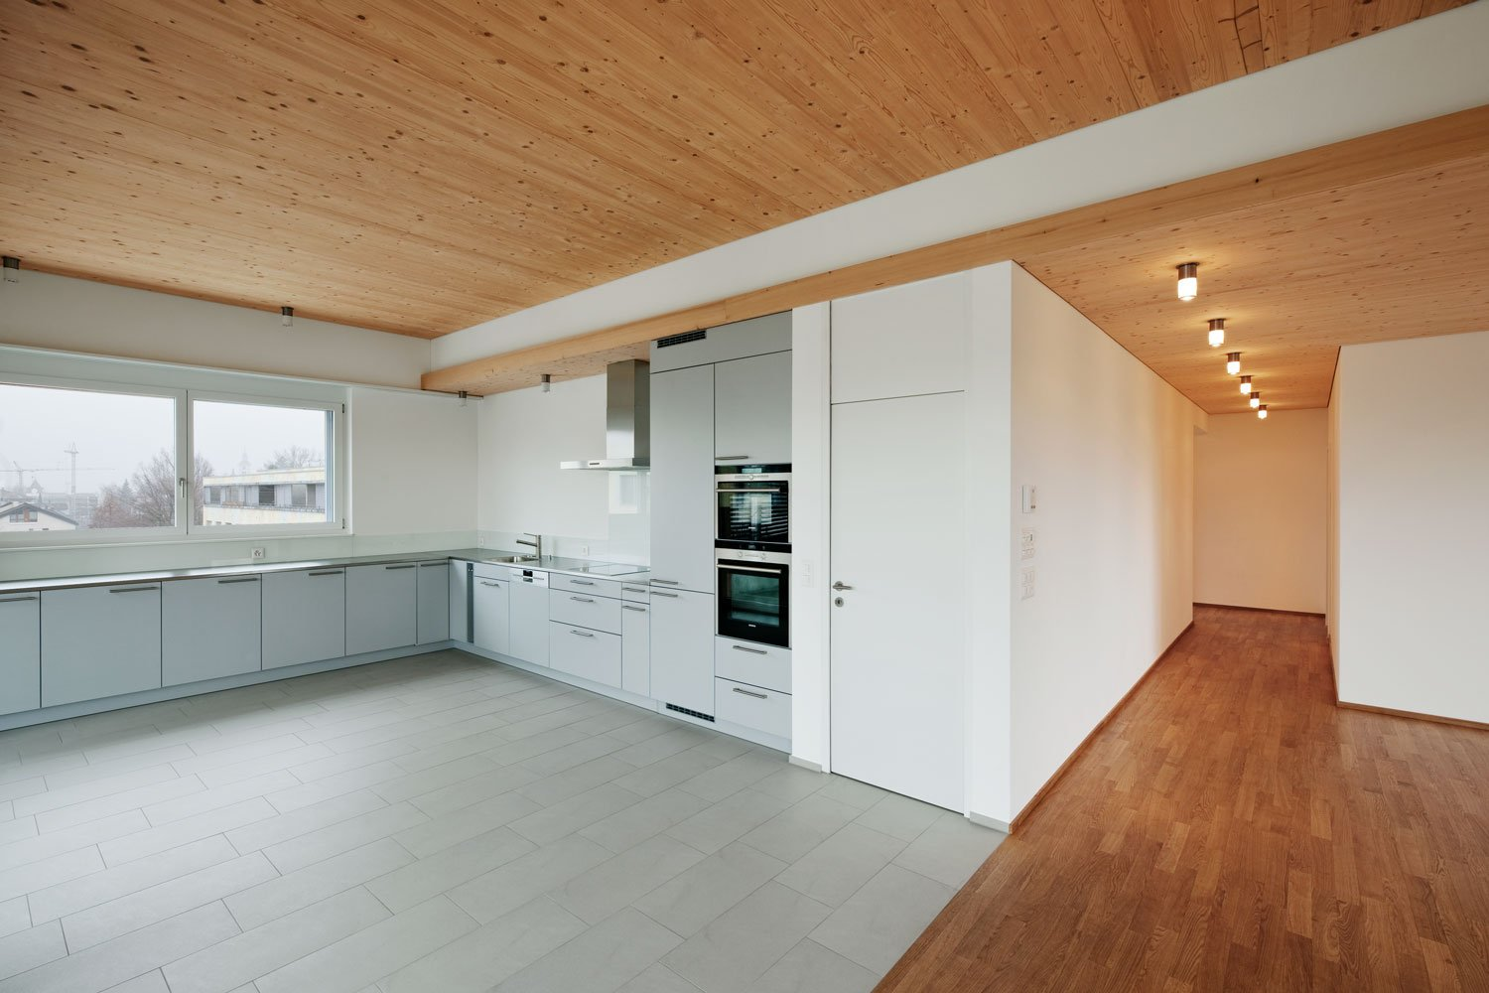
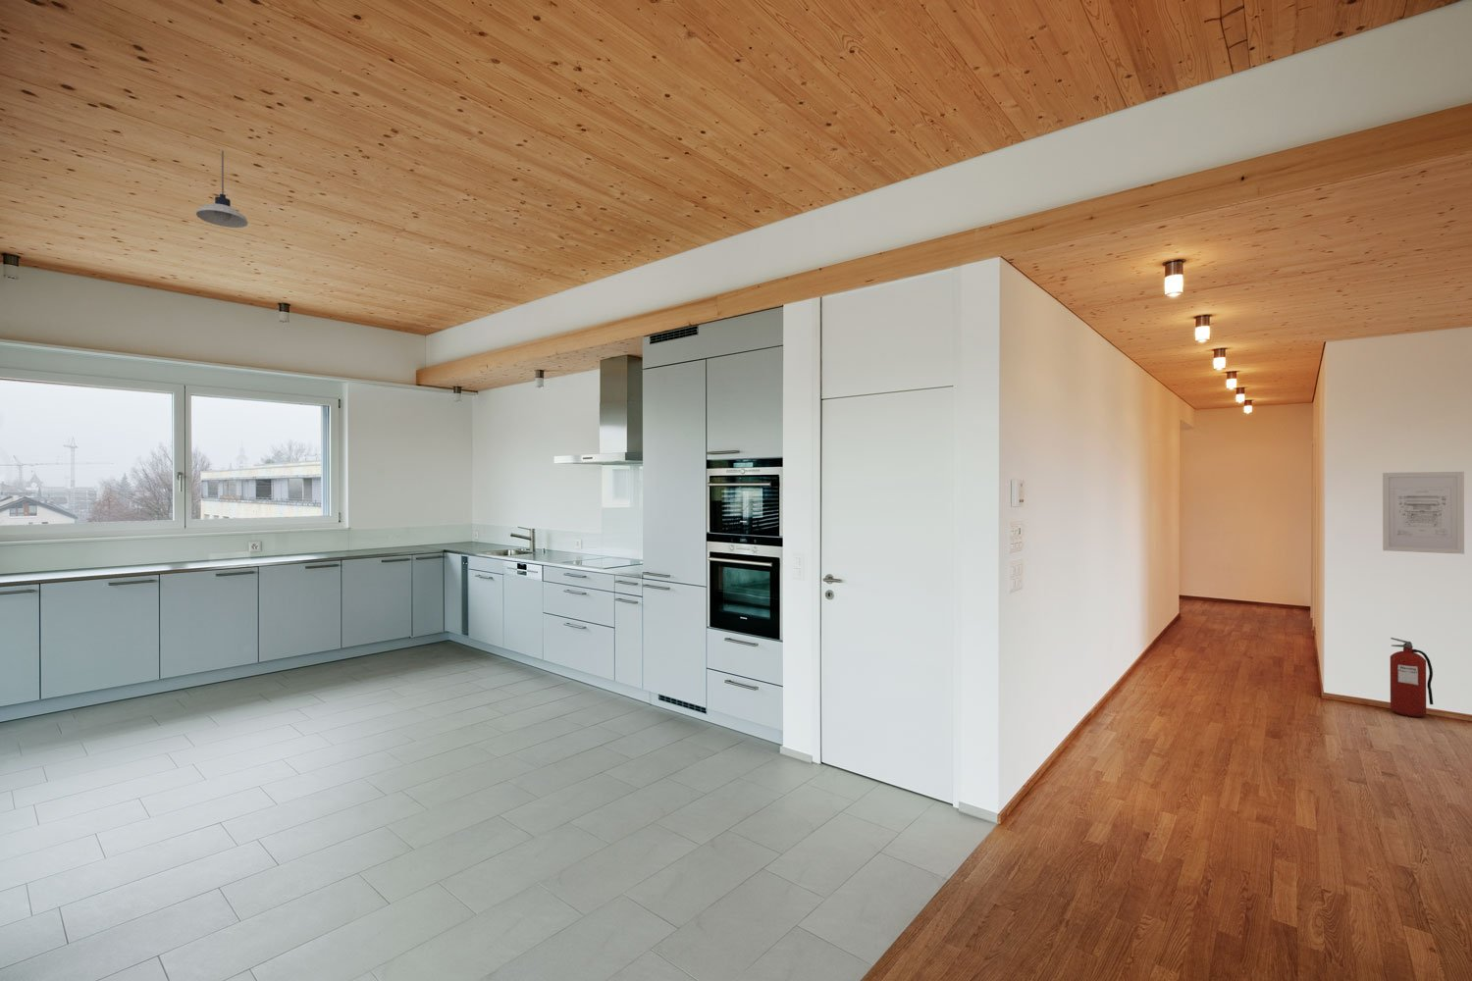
+ fire extinguisher [1390,637,1434,718]
+ pendant light [195,149,250,229]
+ wall art [1382,471,1465,555]
